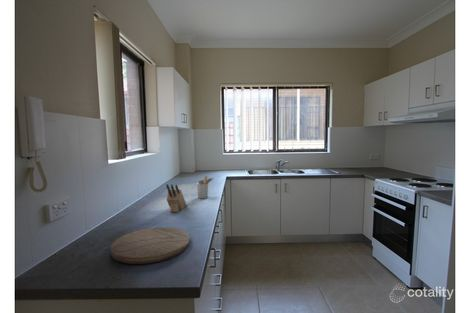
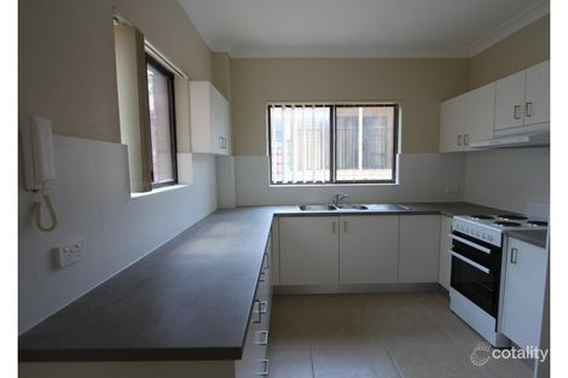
- utensil holder [196,175,215,199]
- cutting board [110,226,191,265]
- knife block [165,183,187,213]
